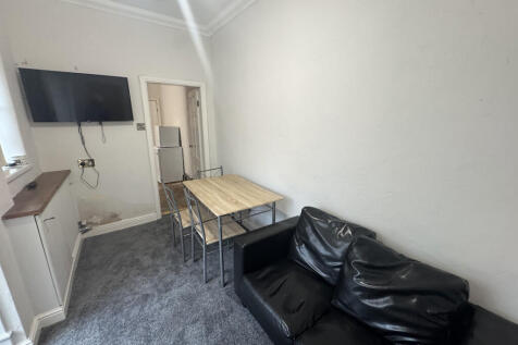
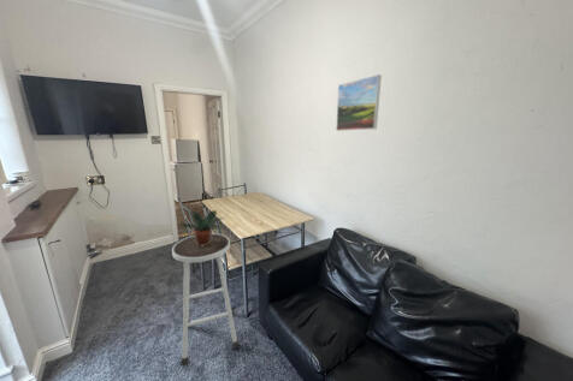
+ potted plant [177,209,224,246]
+ stool [171,232,241,368]
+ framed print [335,73,383,132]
